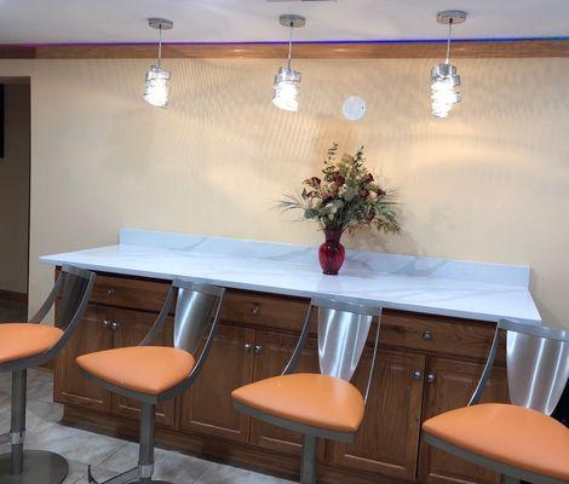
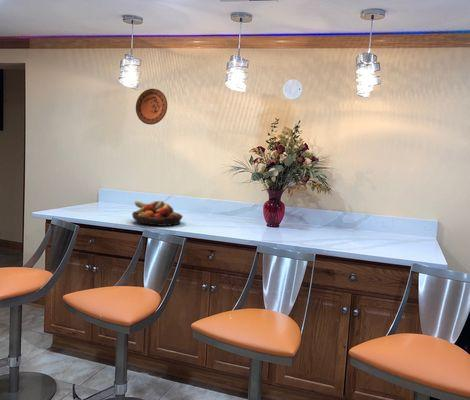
+ decorative plate [135,88,168,126]
+ fruit bowl [131,200,184,227]
